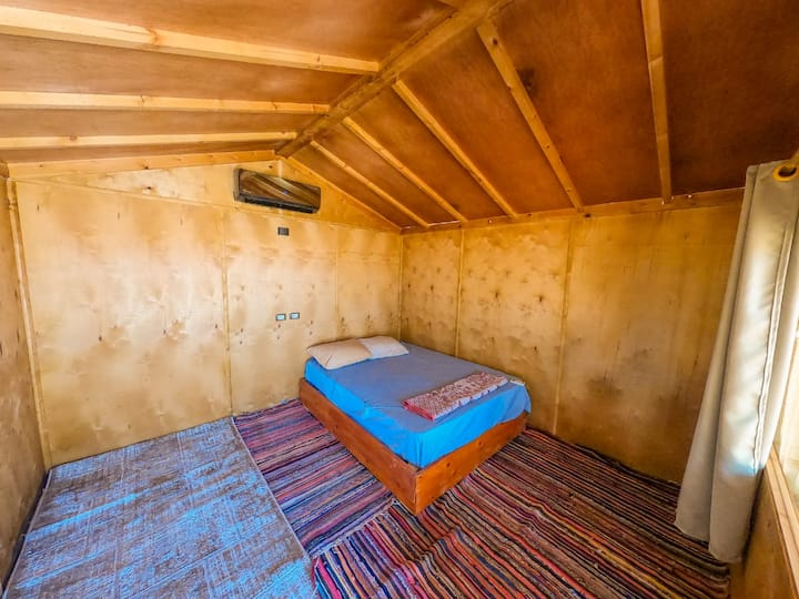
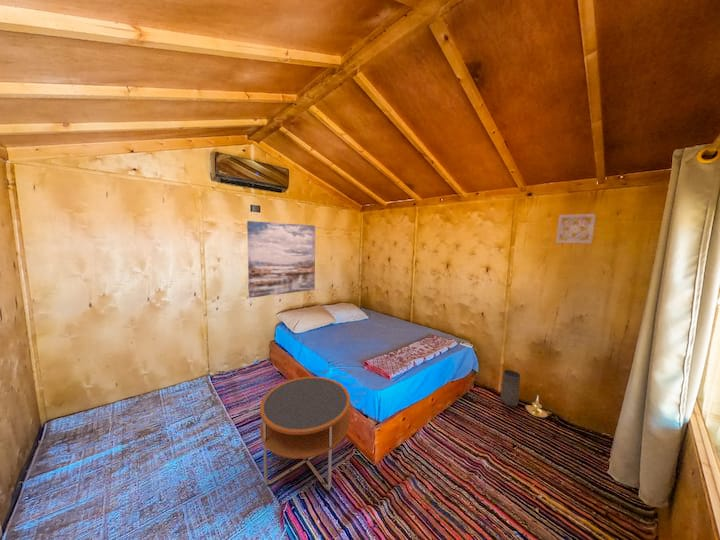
+ candle holder [524,395,553,419]
+ vase [500,369,521,407]
+ side table [259,376,351,491]
+ wall art [246,220,316,299]
+ wall ornament [555,213,597,245]
